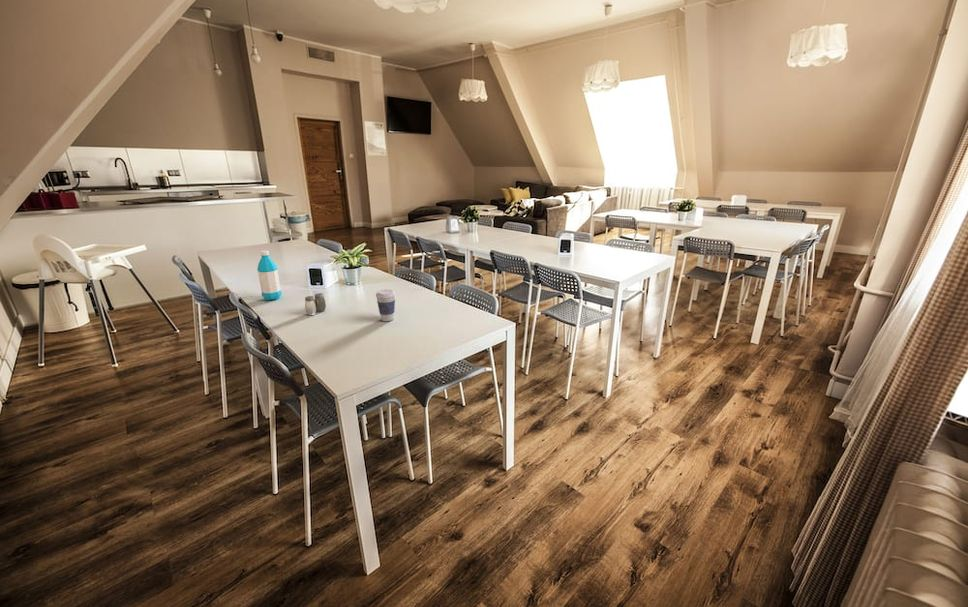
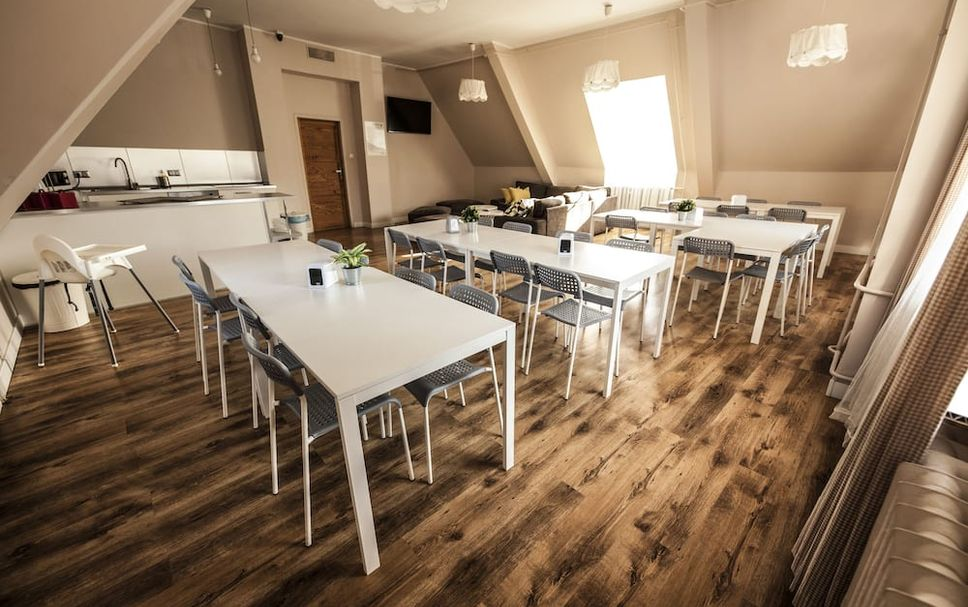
- water bottle [256,250,282,301]
- coffee cup [375,288,396,322]
- salt and pepper shaker [304,292,327,316]
